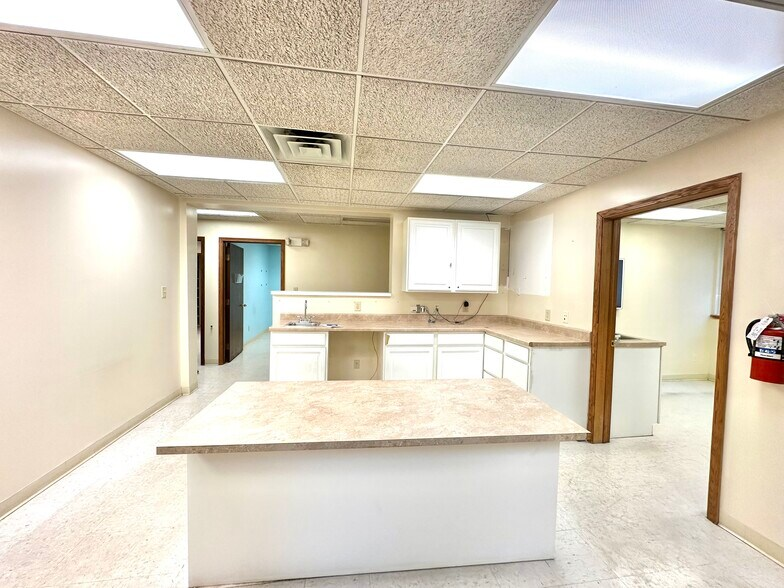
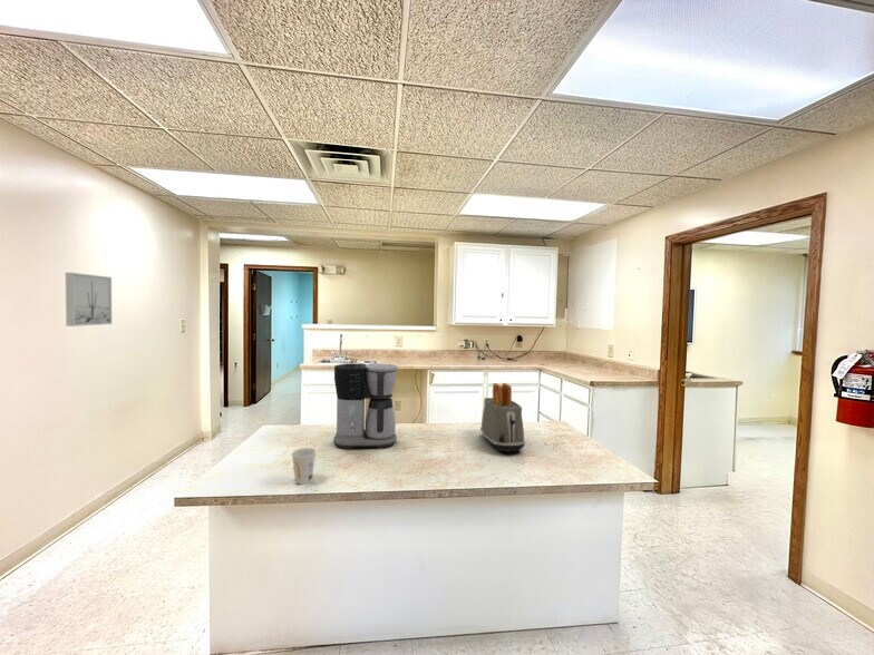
+ cup [291,447,318,486]
+ toaster [479,382,526,453]
+ wall art [65,272,113,328]
+ coffee maker [332,362,399,450]
